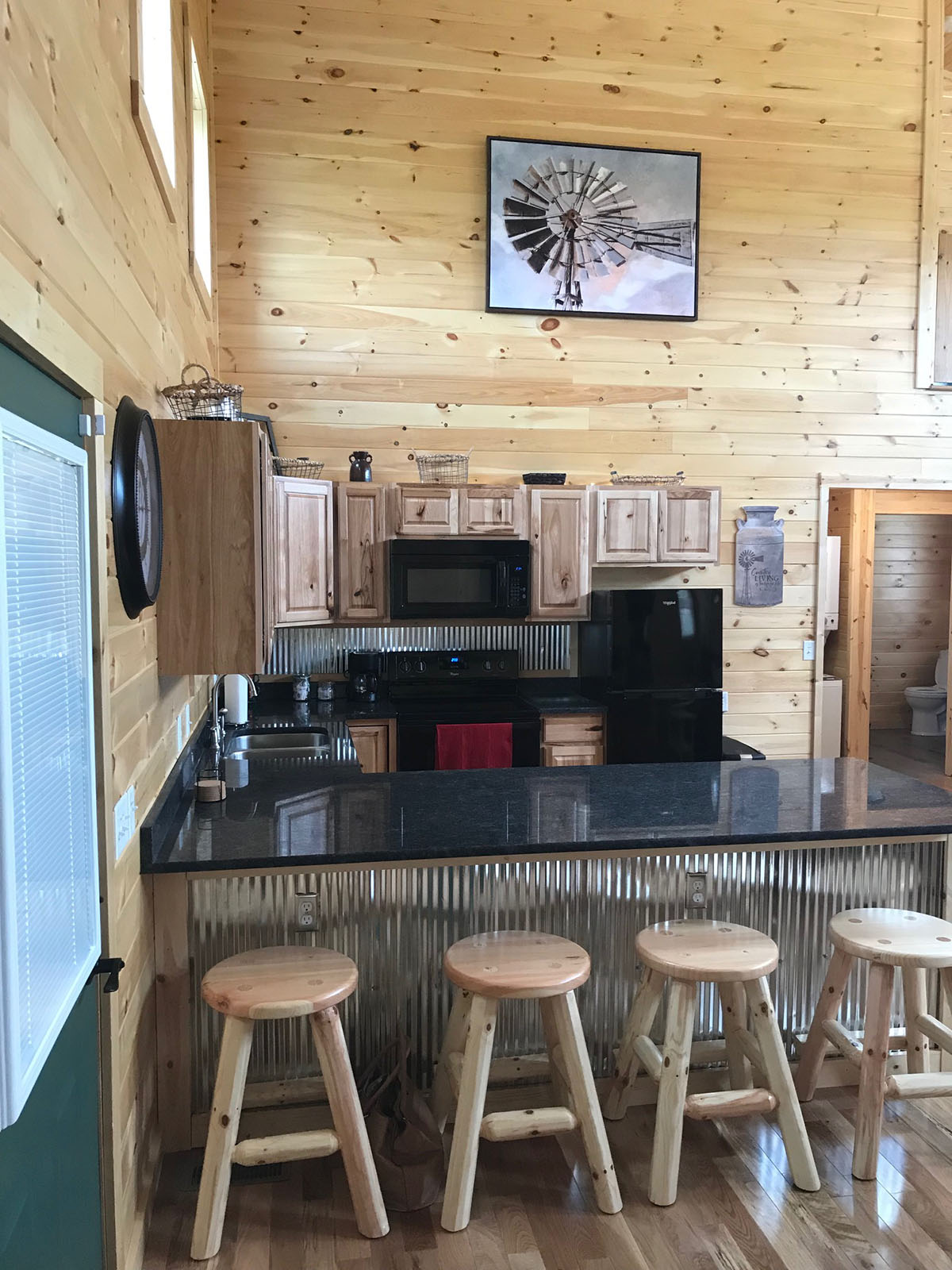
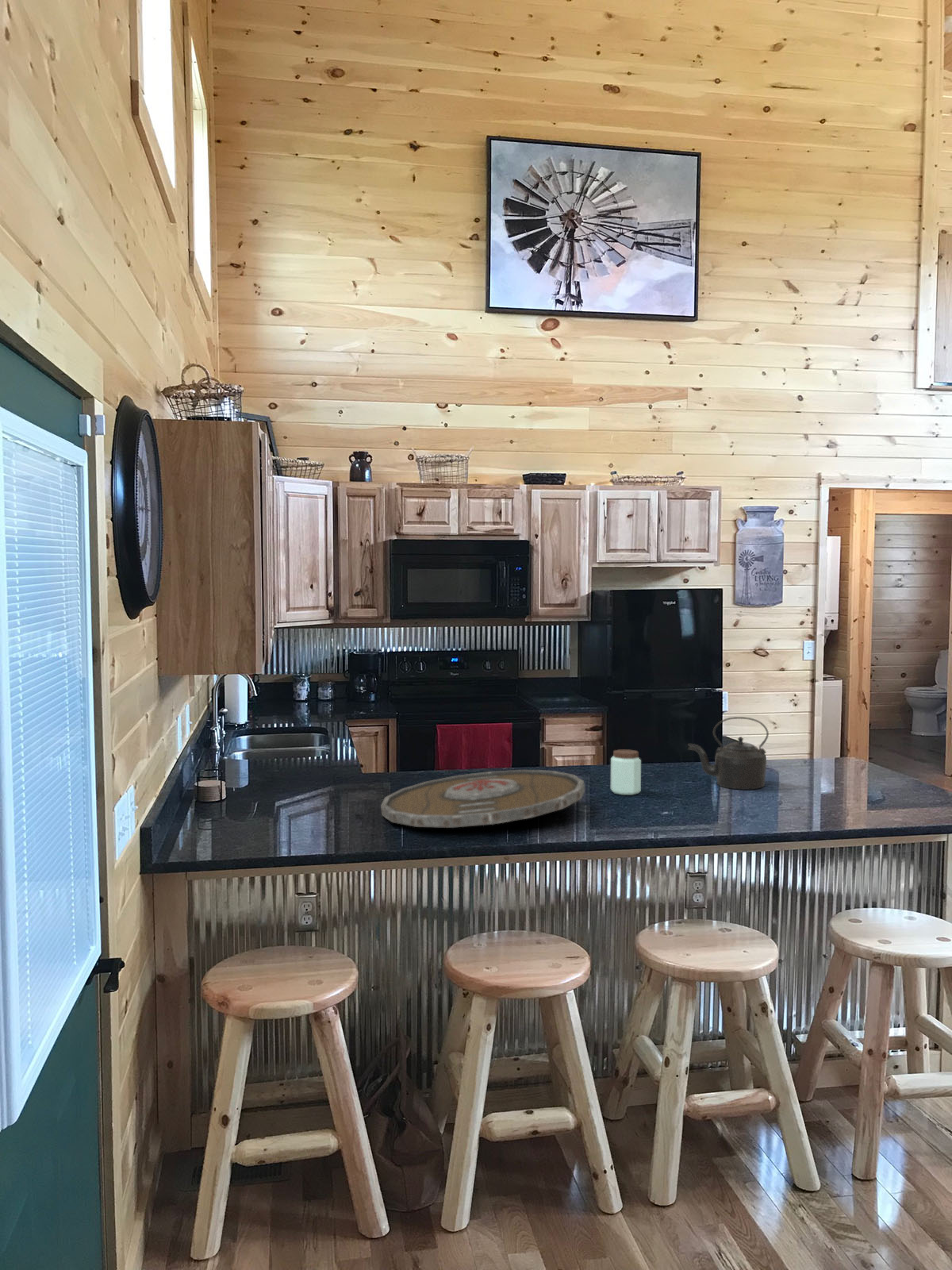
+ serving tray [380,769,585,829]
+ peanut butter [610,749,642,795]
+ kettle [687,716,770,791]
